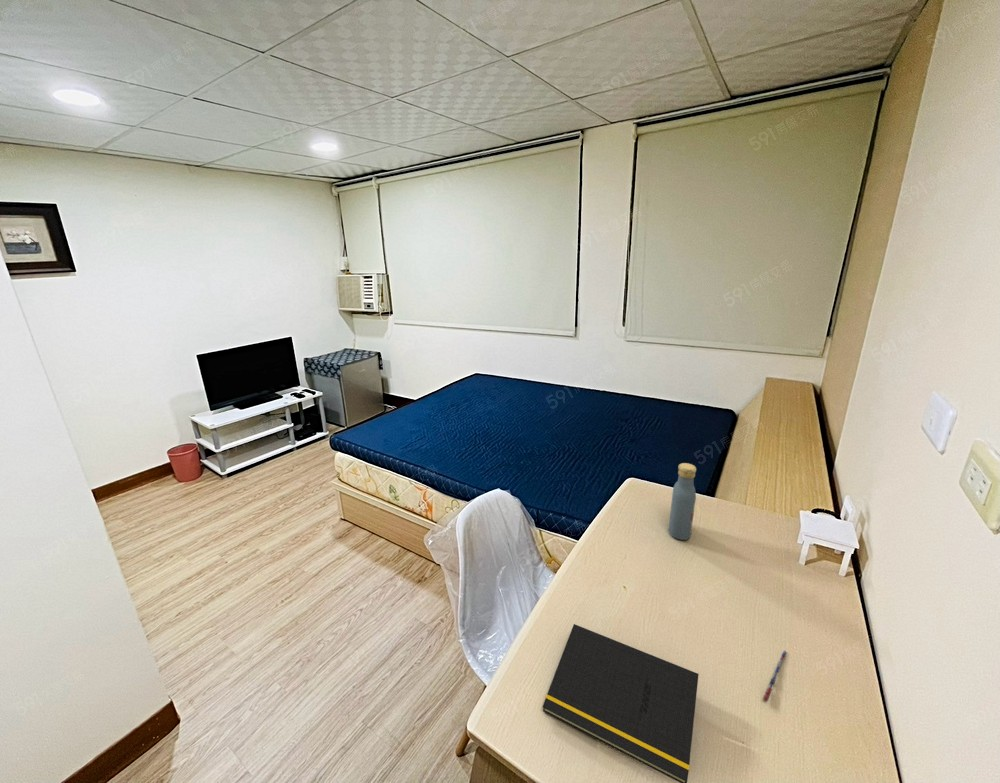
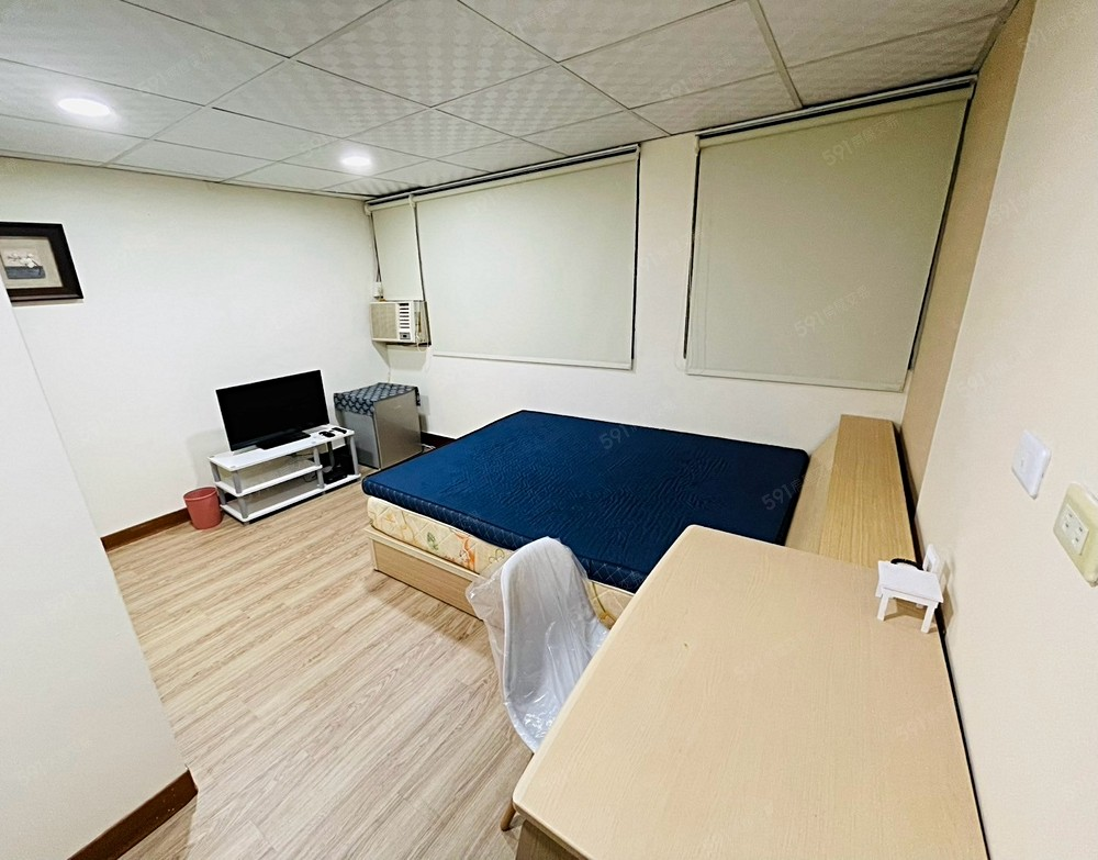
- vodka [668,462,697,541]
- notepad [541,623,700,783]
- pen [762,650,788,703]
